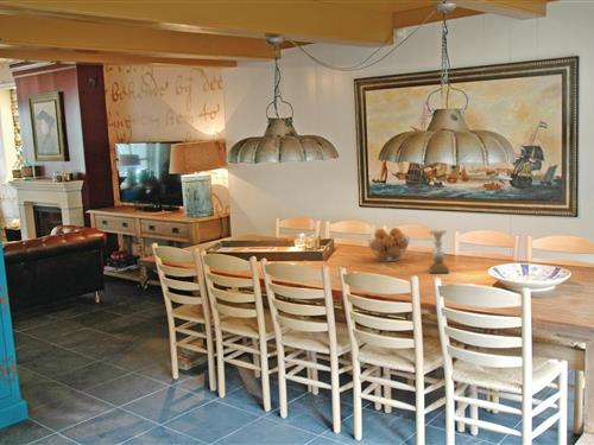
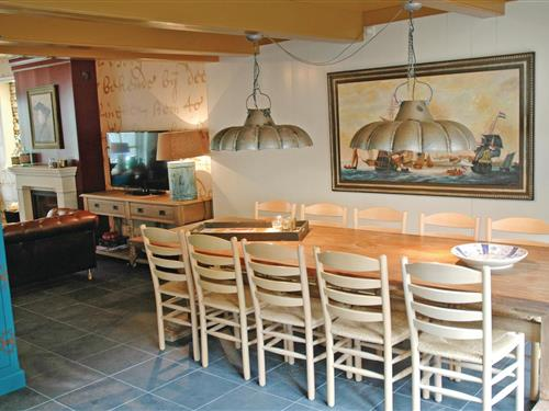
- candle holder [428,229,450,274]
- fruit basket [366,227,411,262]
